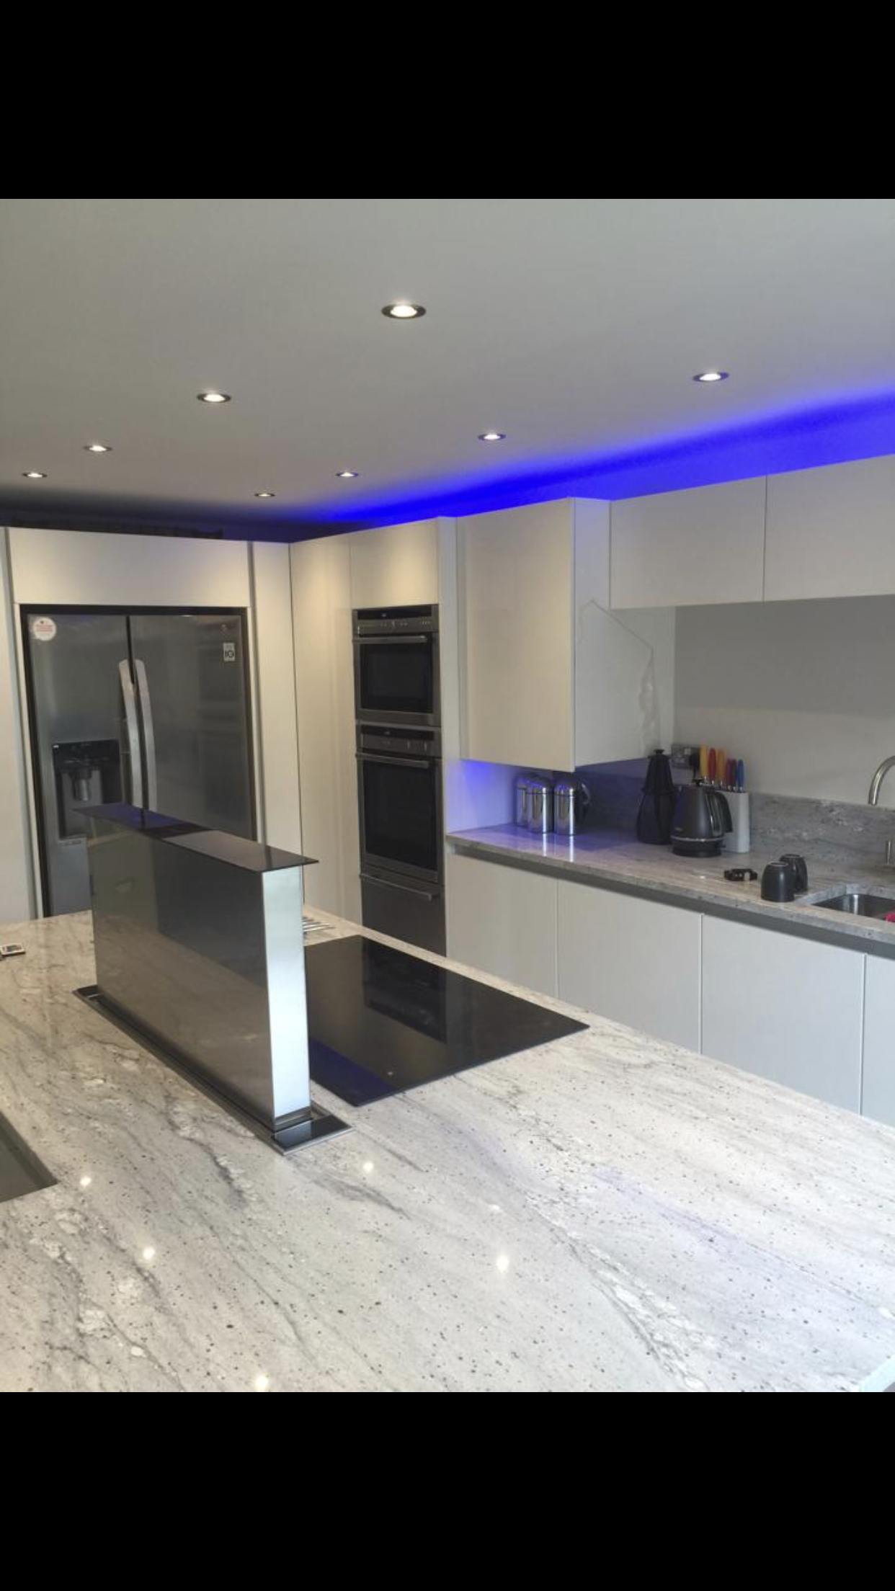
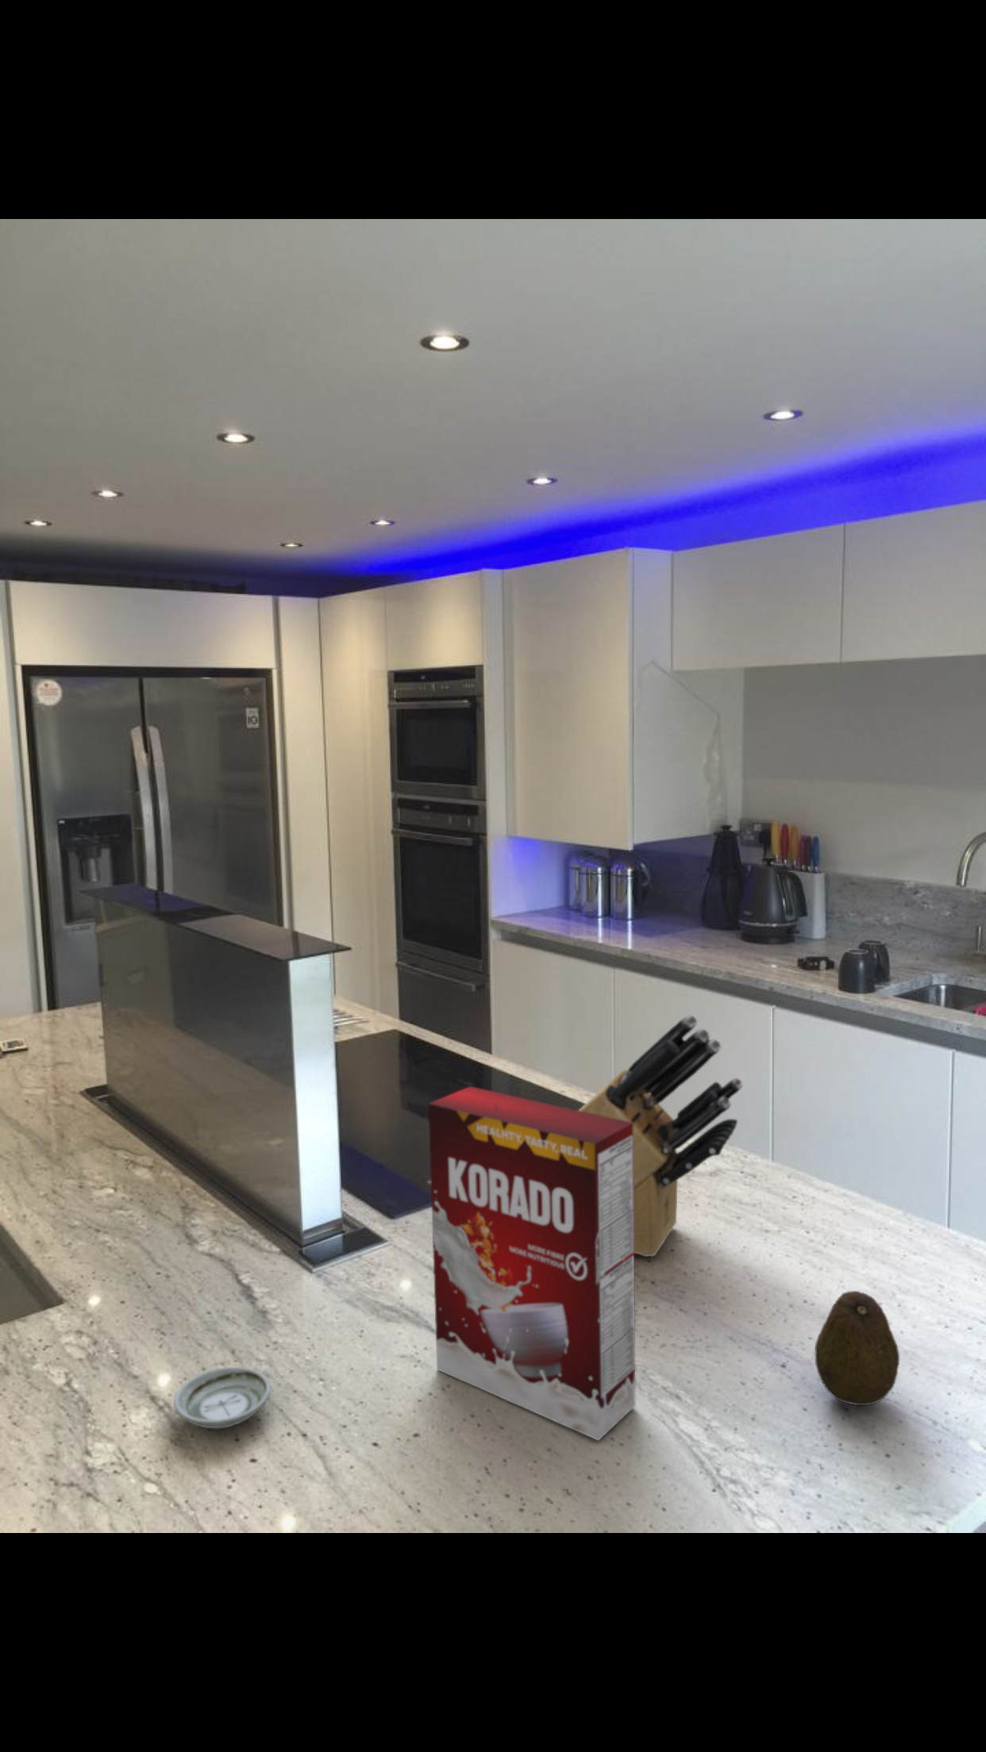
+ fruit [814,1290,901,1405]
+ saucer [173,1367,272,1430]
+ cereal box [427,1085,637,1442]
+ knife block [578,1014,744,1257]
